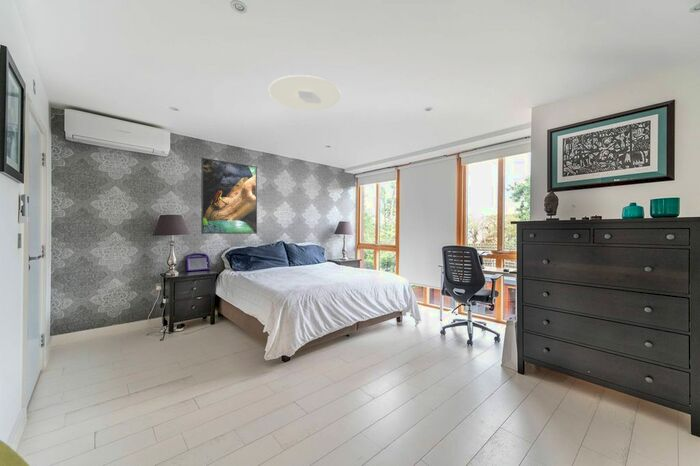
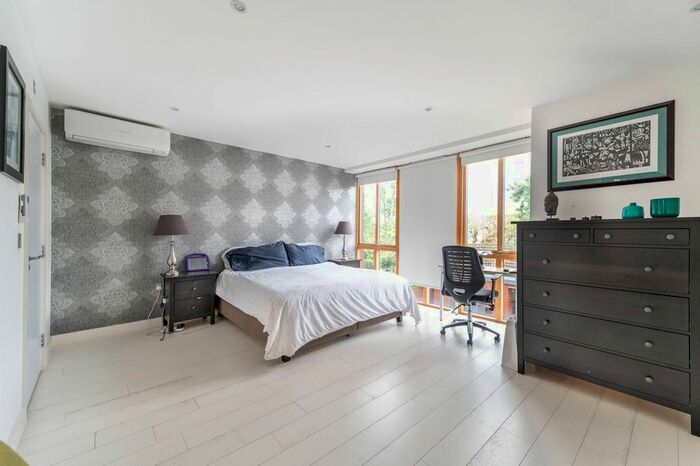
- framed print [200,157,258,235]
- ceiling light [268,74,342,111]
